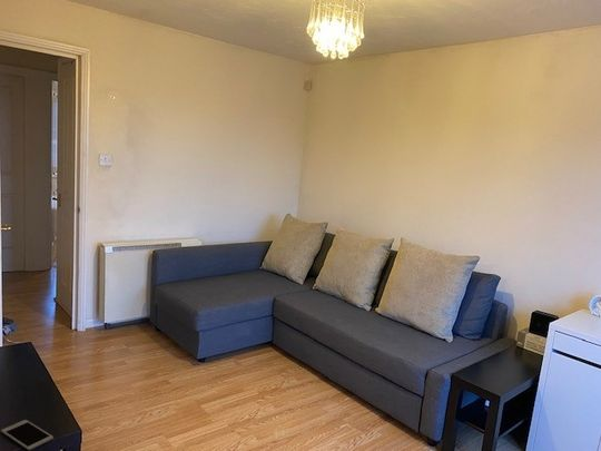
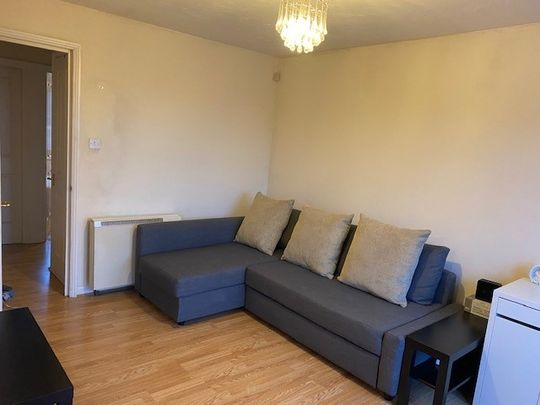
- cell phone [0,419,55,451]
